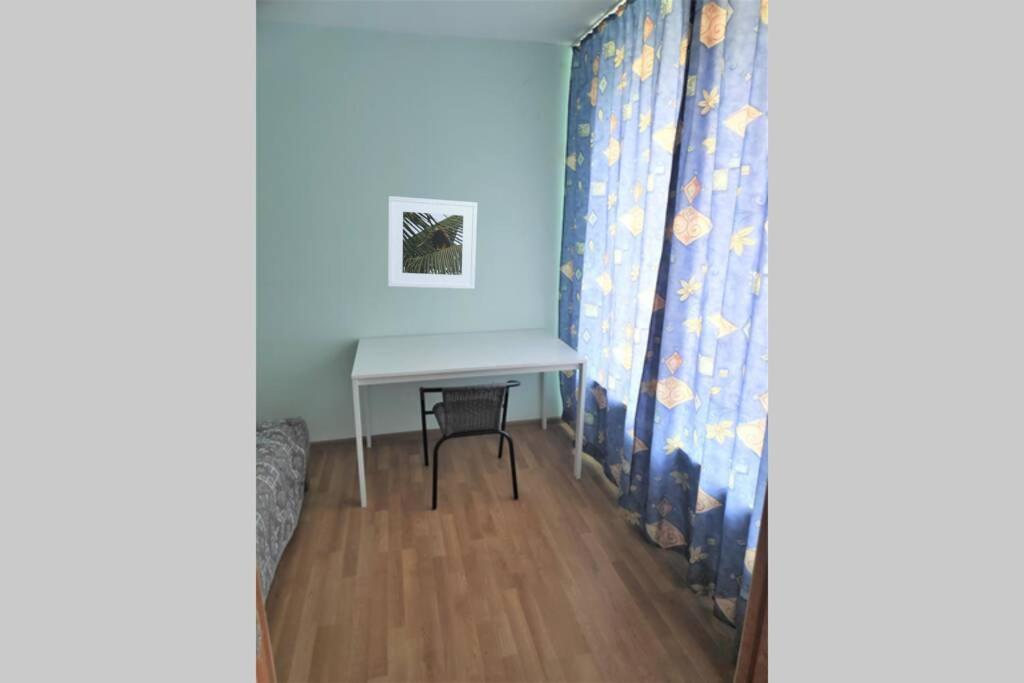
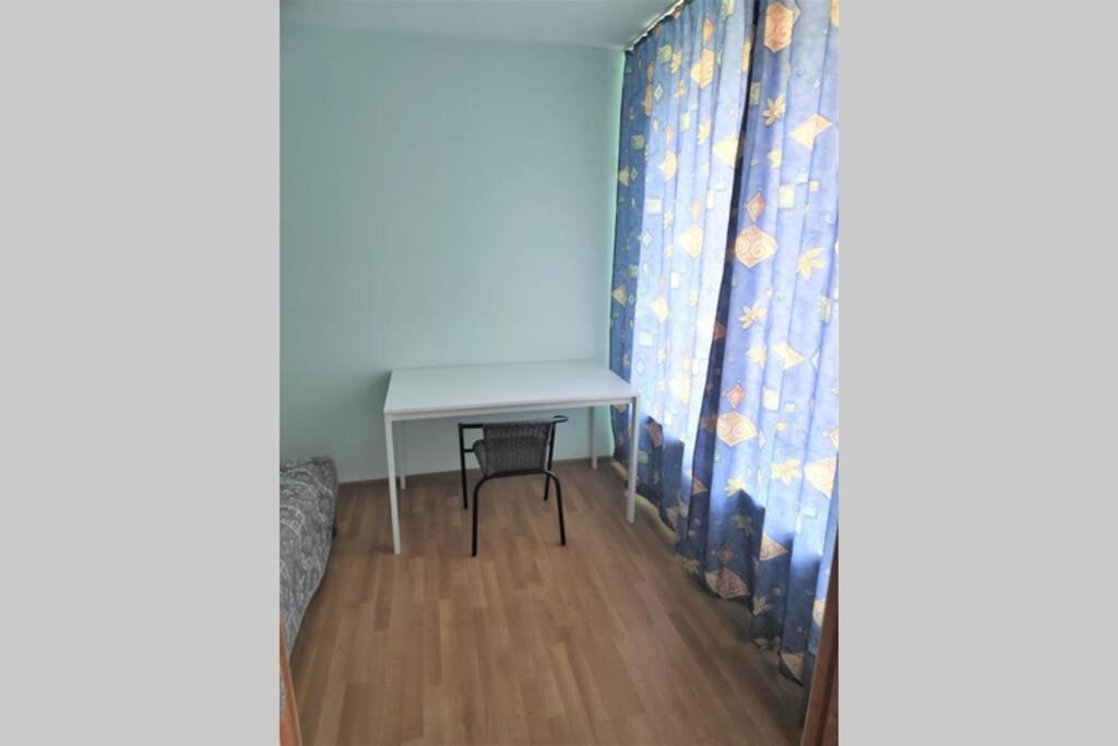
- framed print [387,195,478,290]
